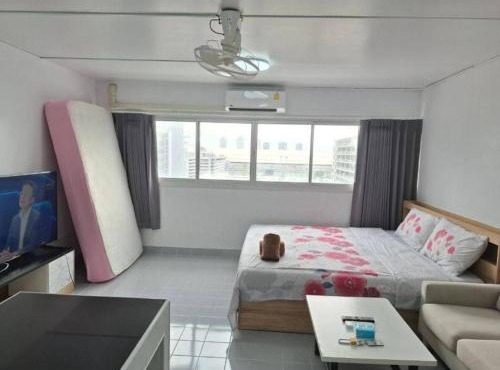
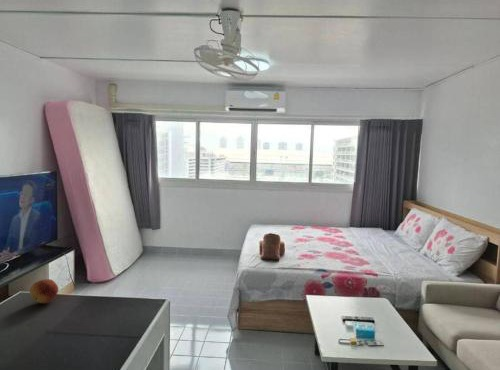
+ fruit [29,278,60,304]
